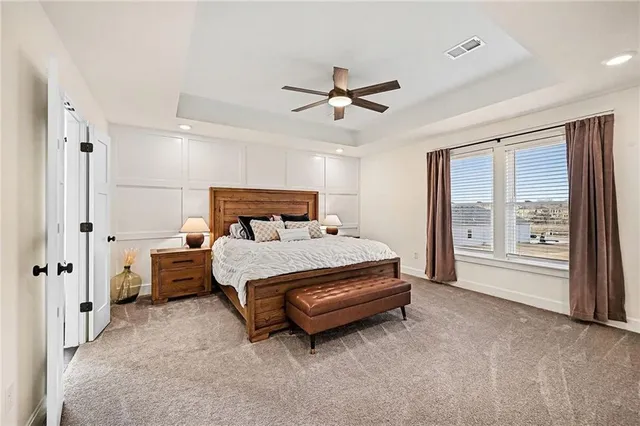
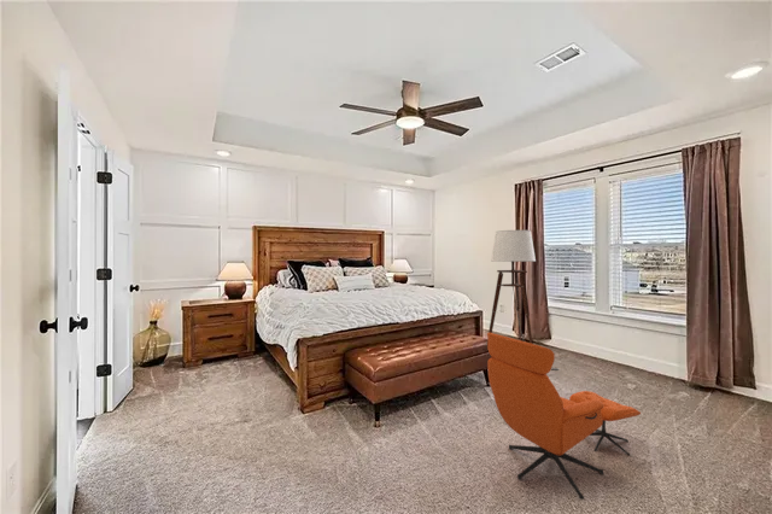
+ floor lamp [487,229,560,372]
+ lounge chair [486,332,642,501]
